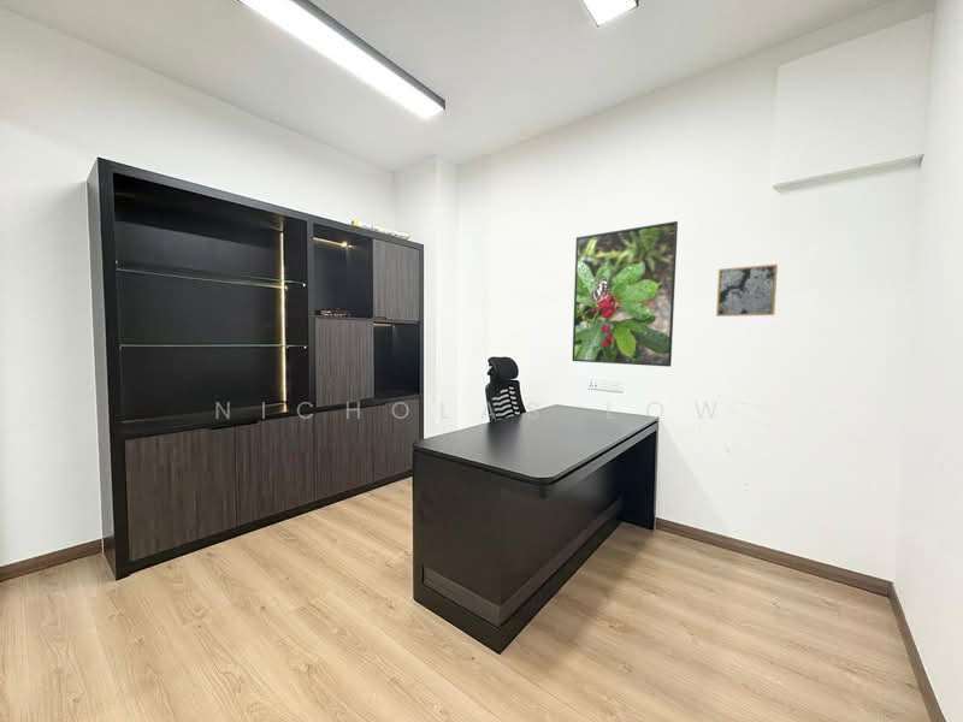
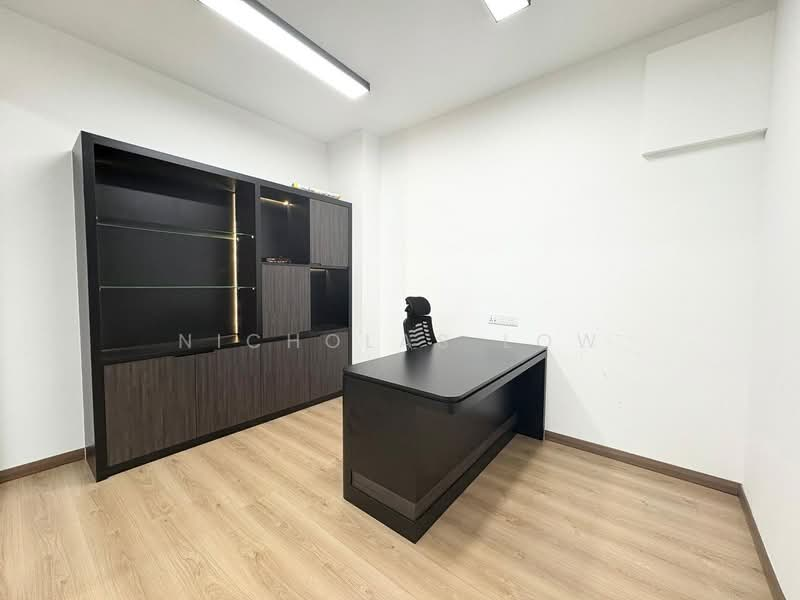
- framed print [571,220,679,368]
- wall art [715,264,779,318]
